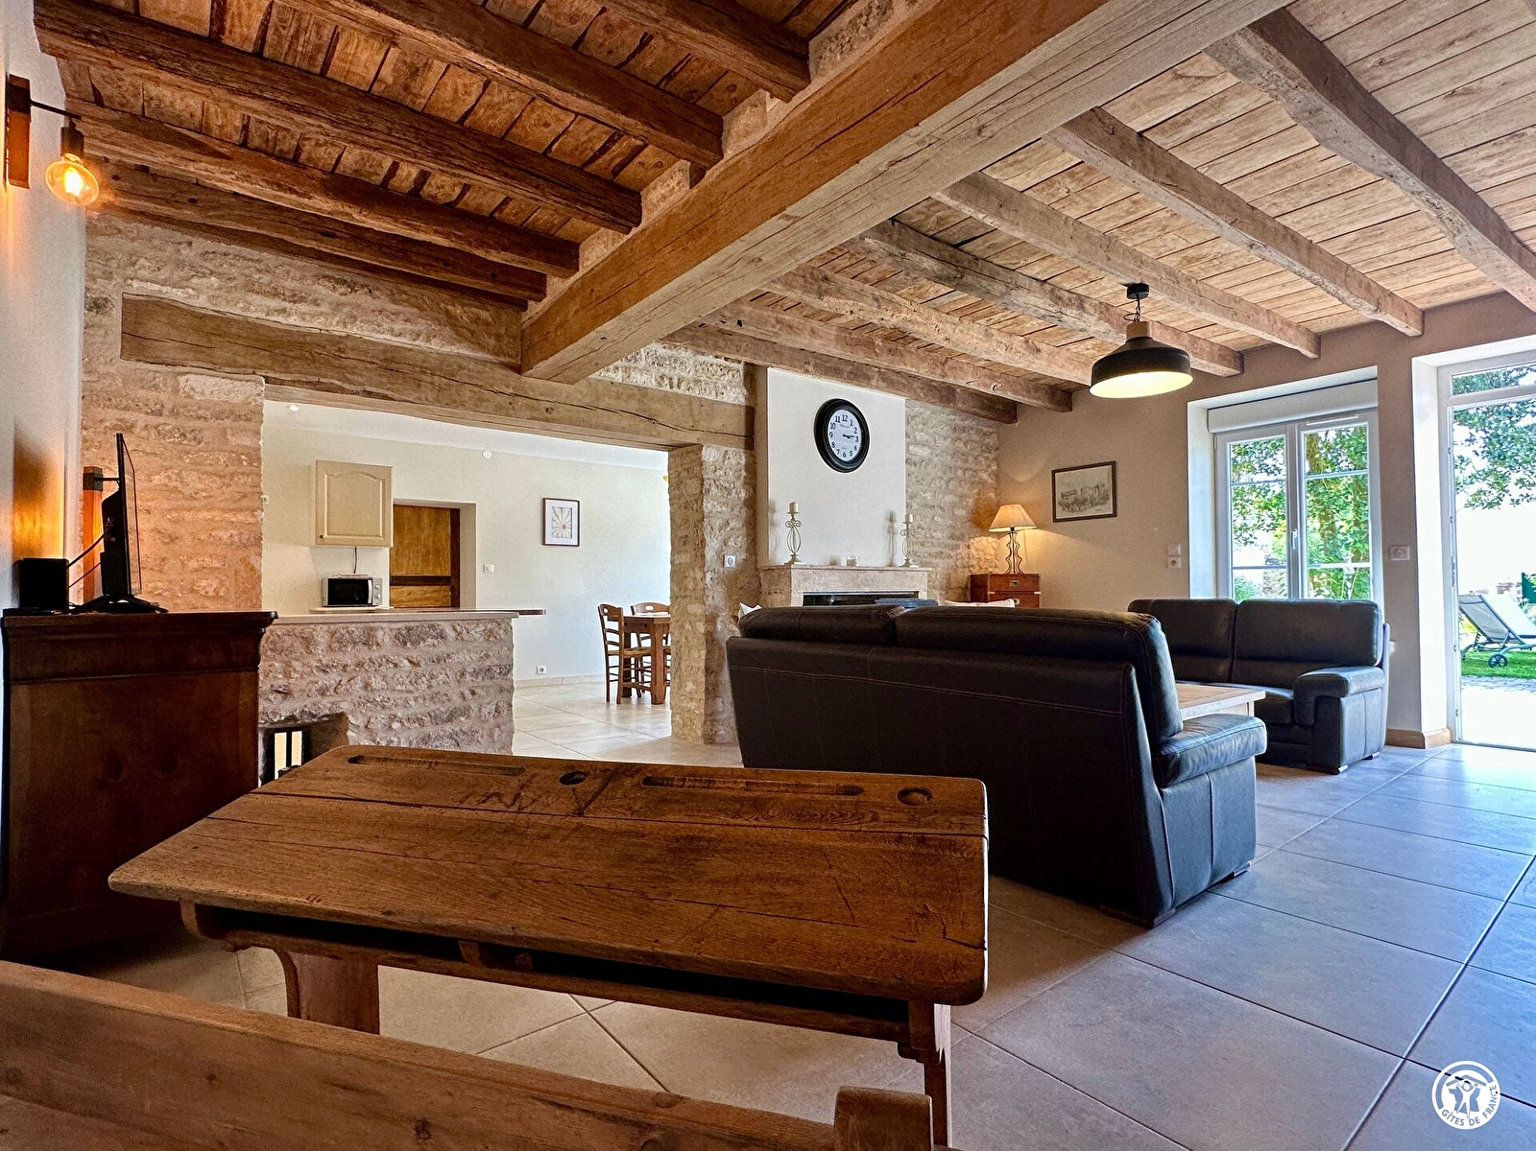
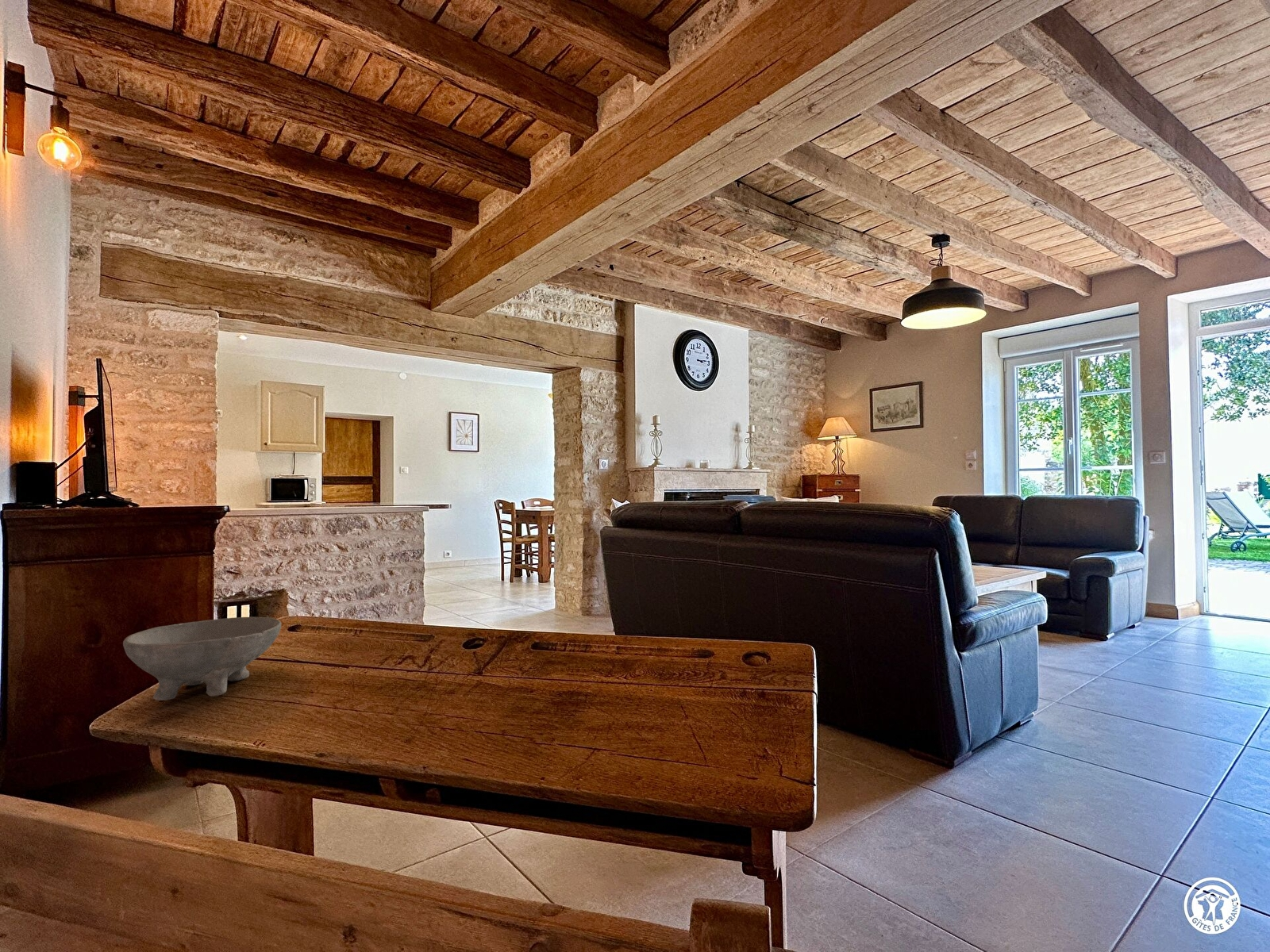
+ bowl [122,616,283,701]
